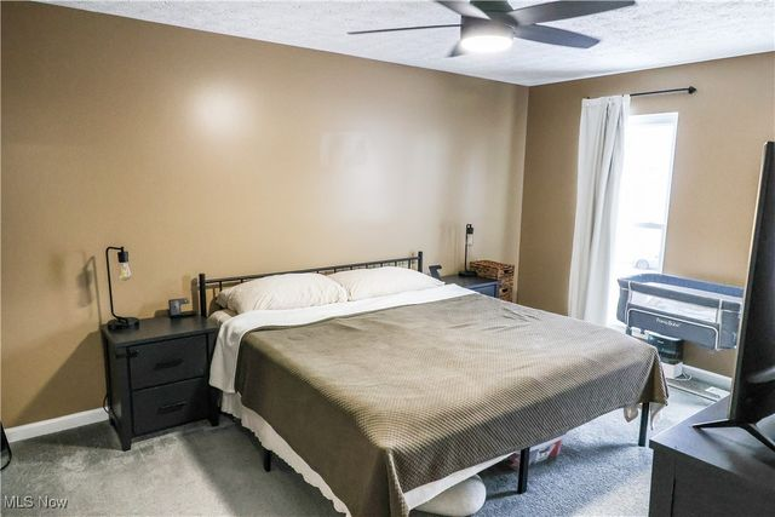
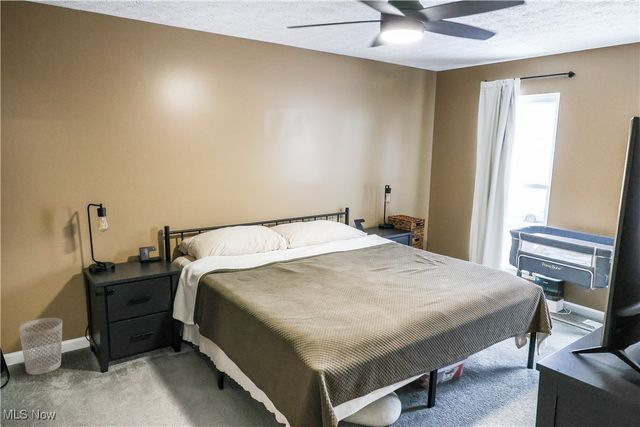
+ wastebasket [18,317,63,376]
